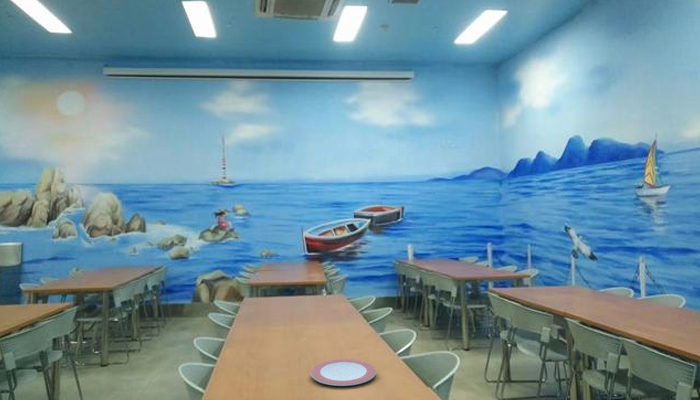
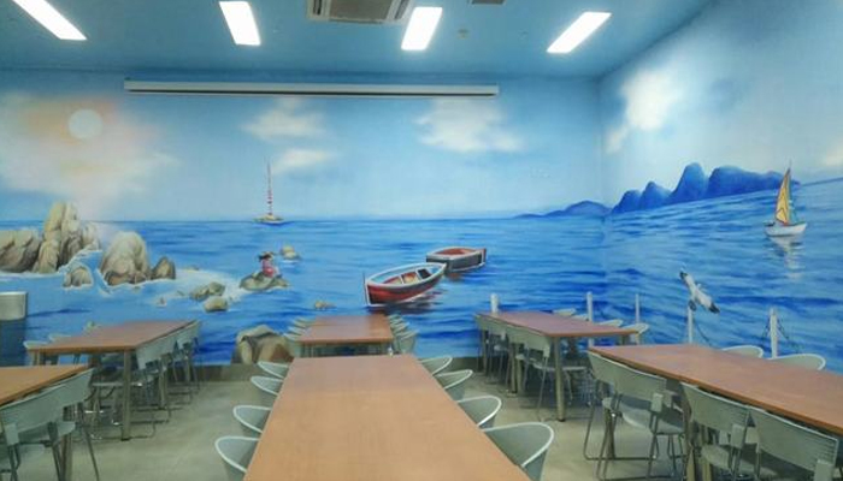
- plate [310,358,377,387]
